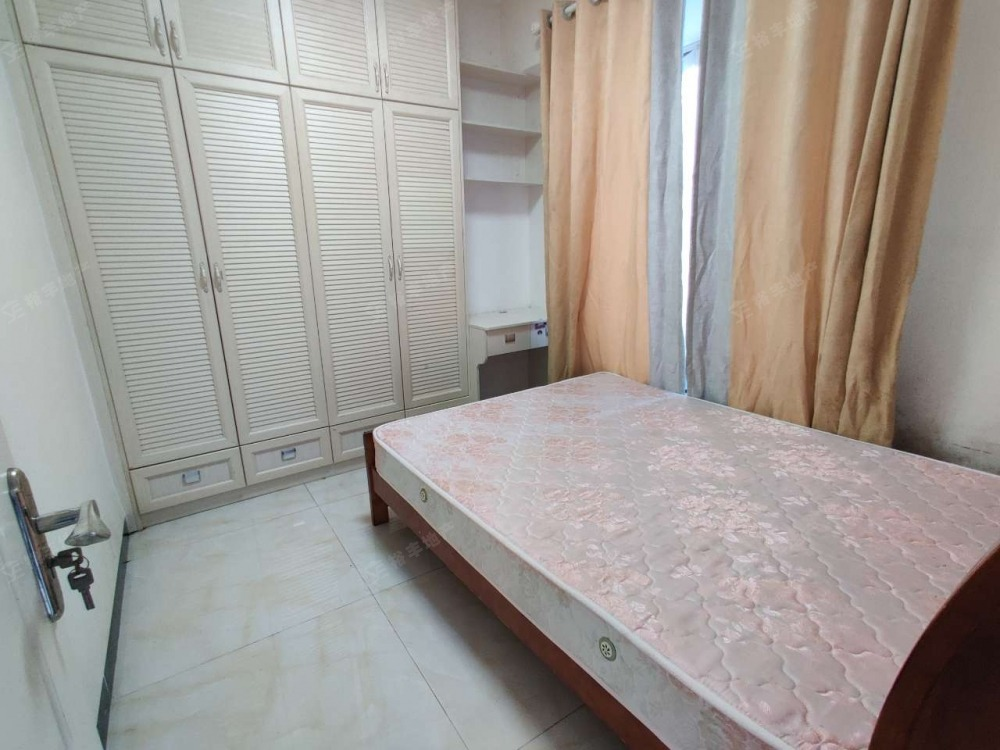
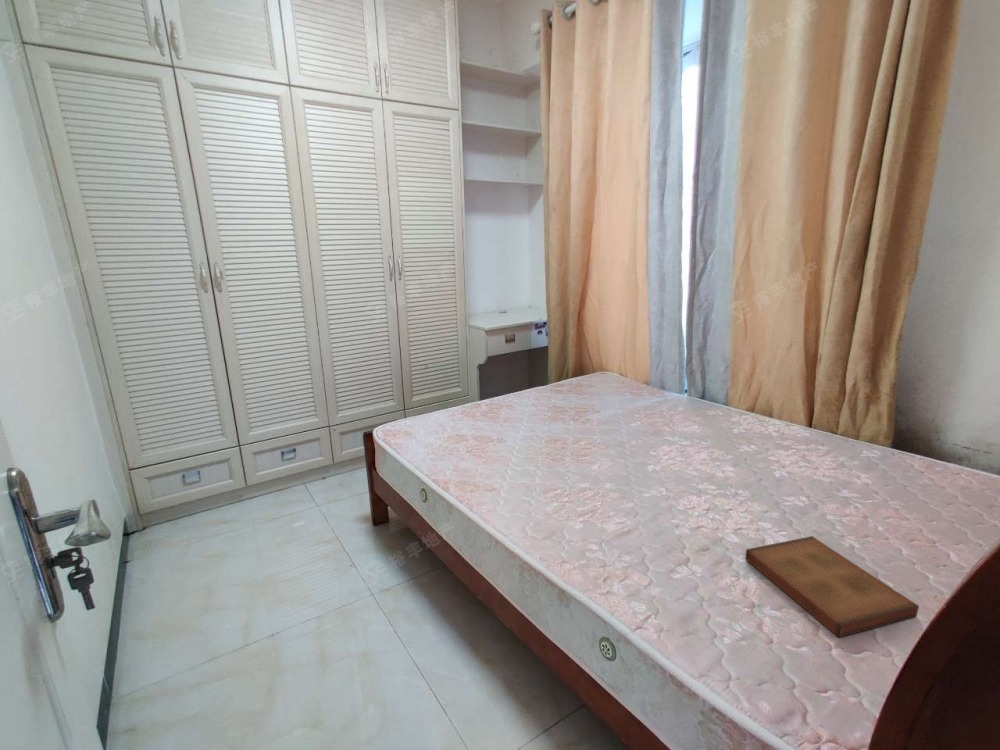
+ book [744,535,920,639]
